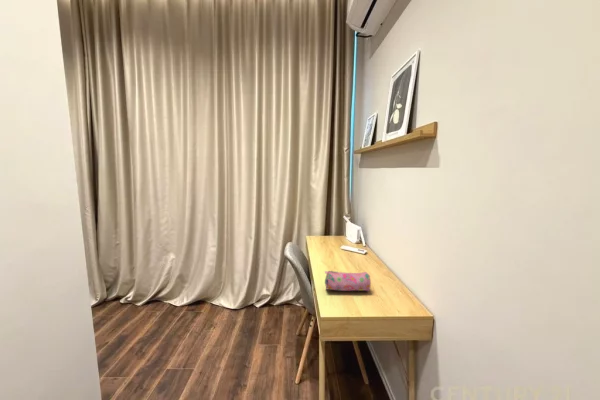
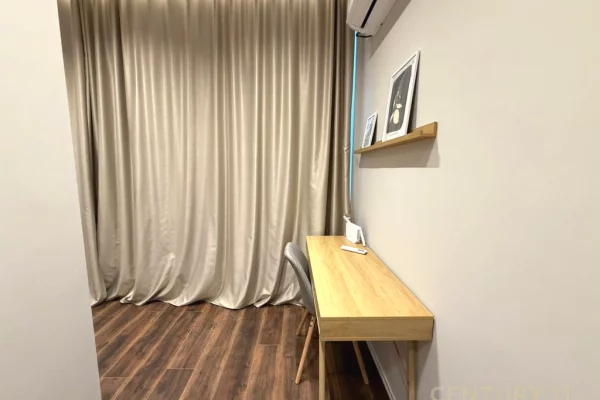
- pencil case [324,270,372,292]
